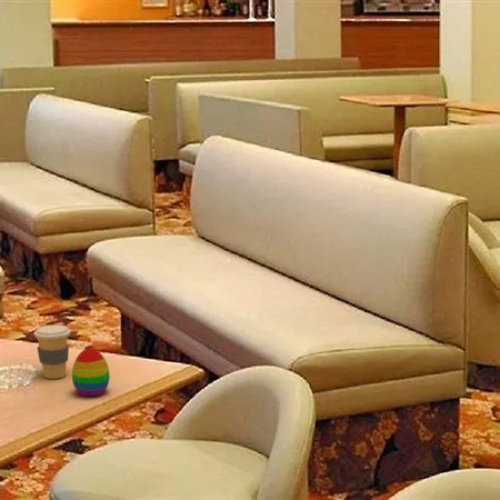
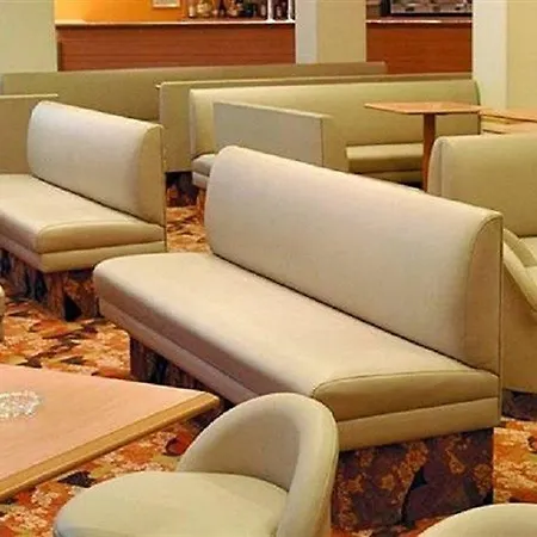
- coffee cup [33,323,72,380]
- decorative egg [71,347,111,397]
